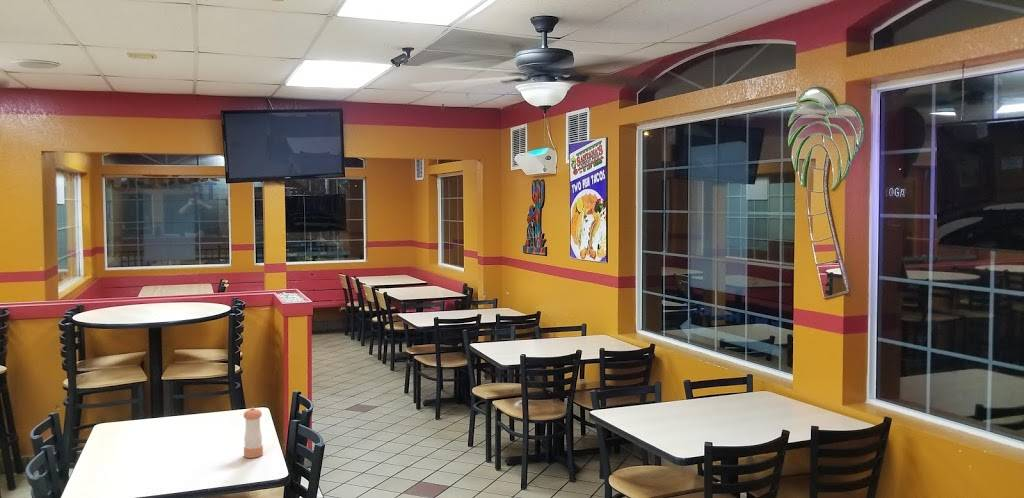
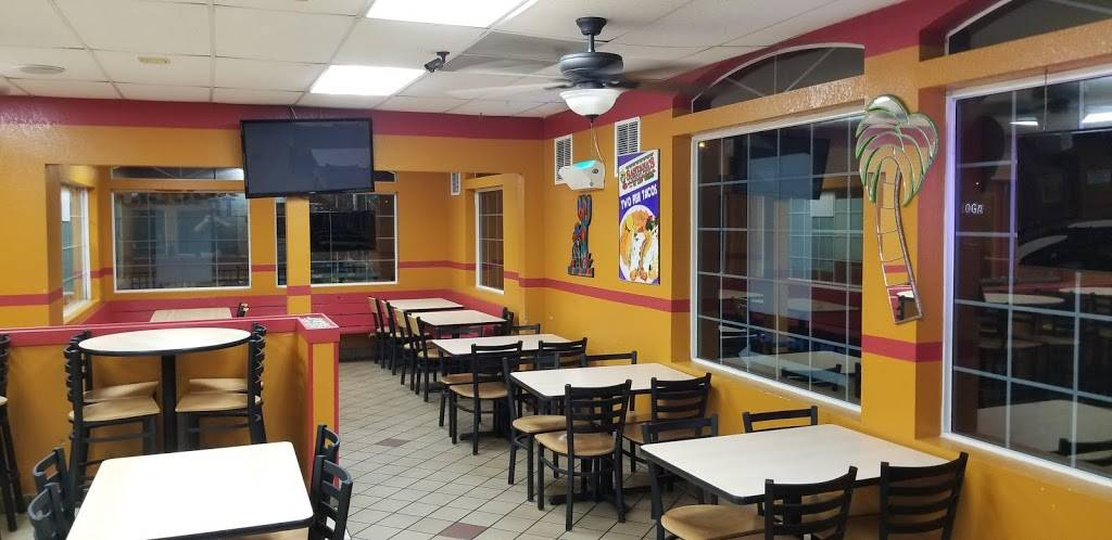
- pepper shaker [242,407,264,459]
